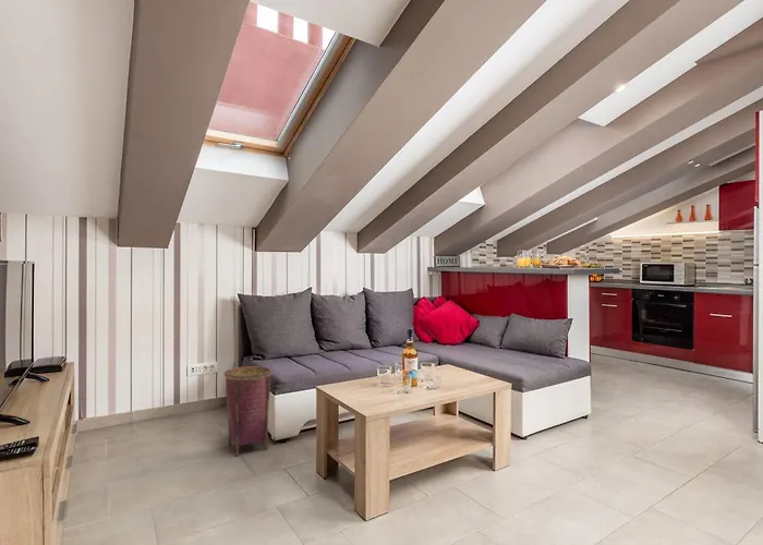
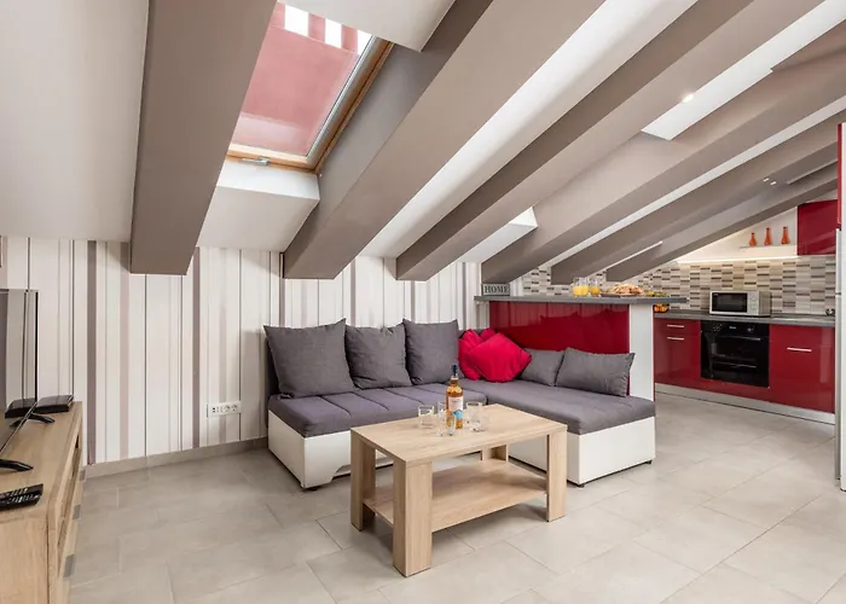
- woven basket [223,365,272,457]
